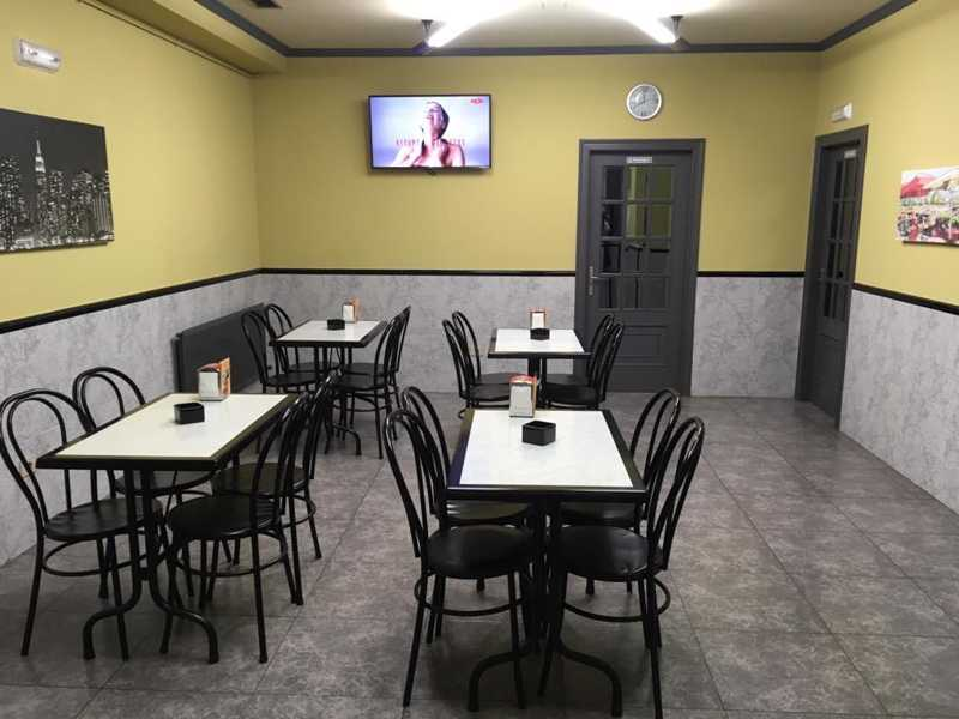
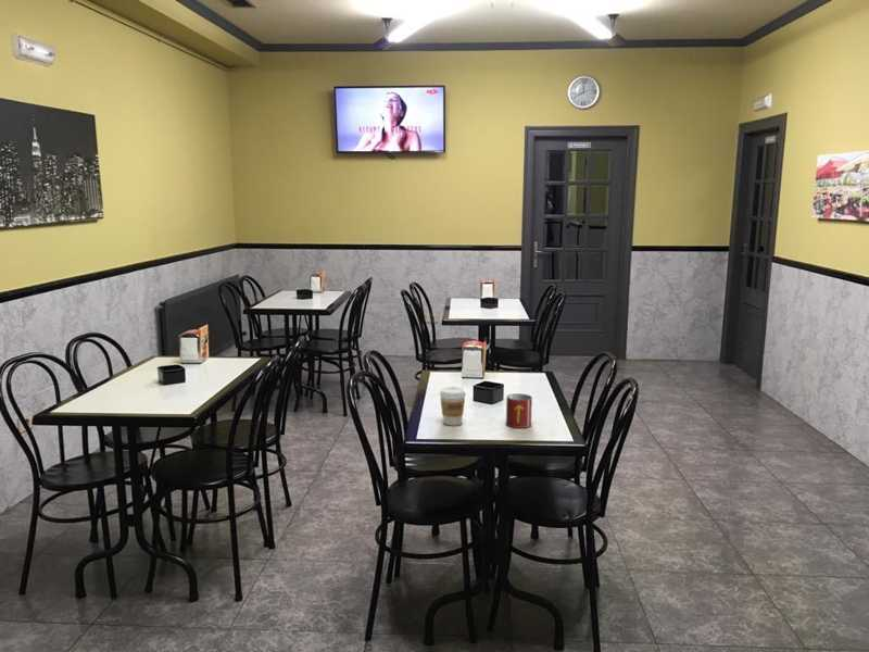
+ coffee cup [439,386,467,426]
+ mug [505,392,533,429]
